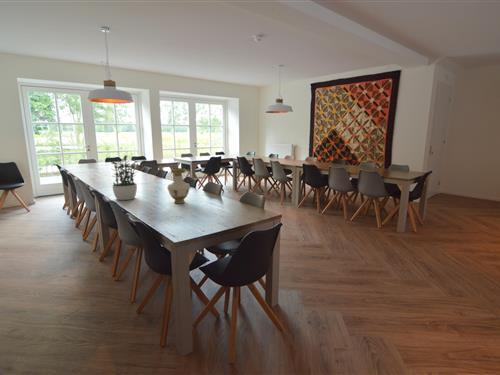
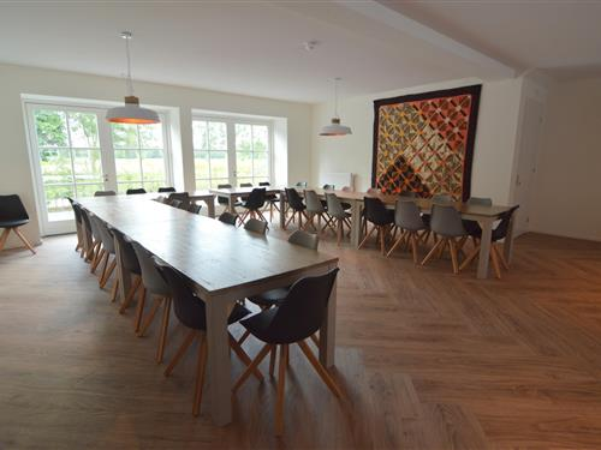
- potted plant [109,154,139,201]
- vase [166,167,191,204]
